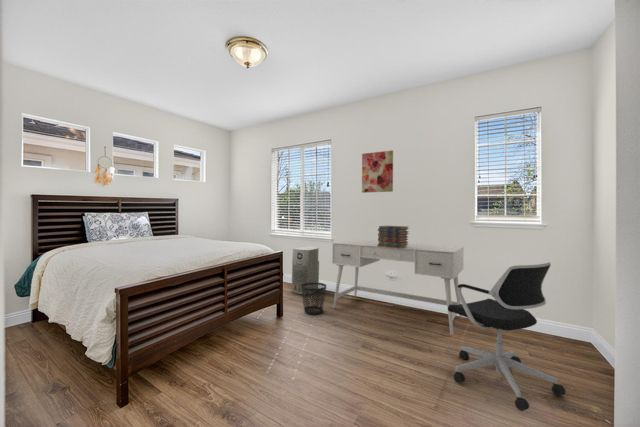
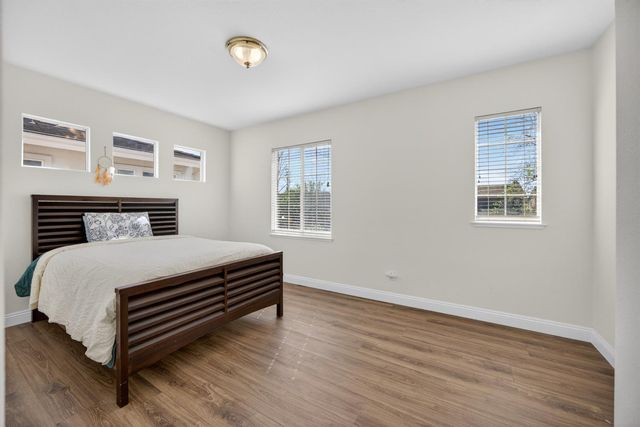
- wastebasket [301,282,327,316]
- desk [331,239,465,336]
- book stack [377,225,410,248]
- air purifier [290,246,320,295]
- wall art [361,149,394,194]
- office chair [447,261,567,412]
